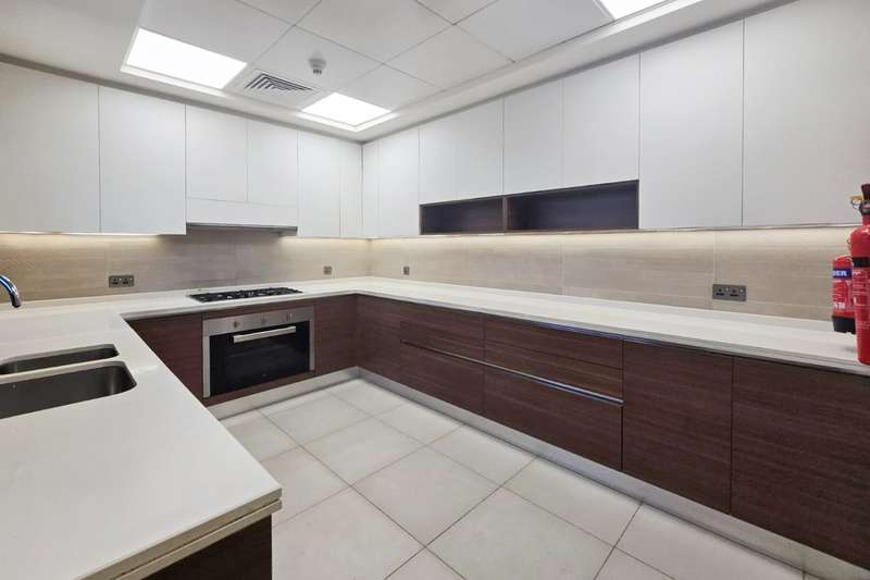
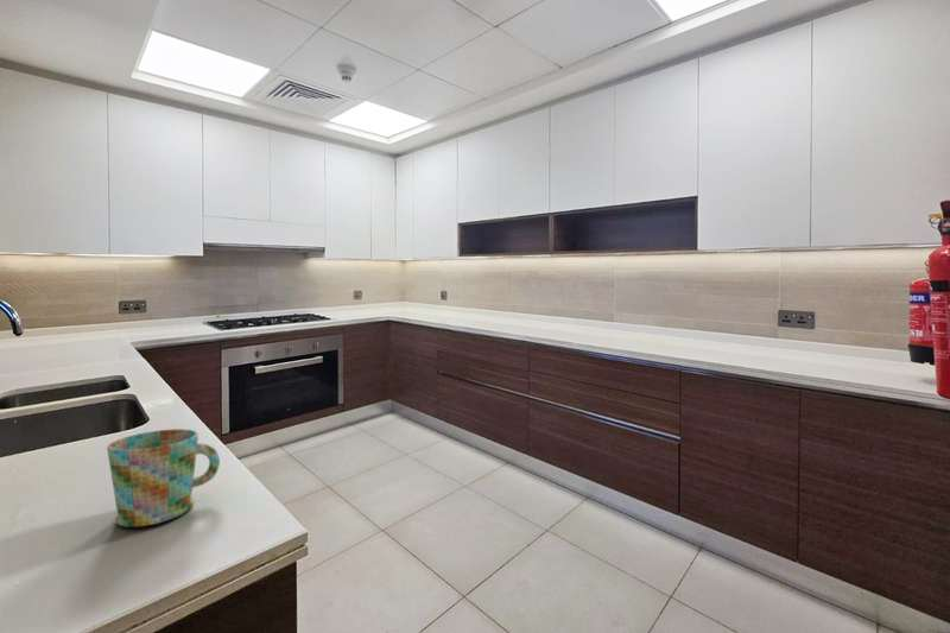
+ mug [106,428,221,528]
